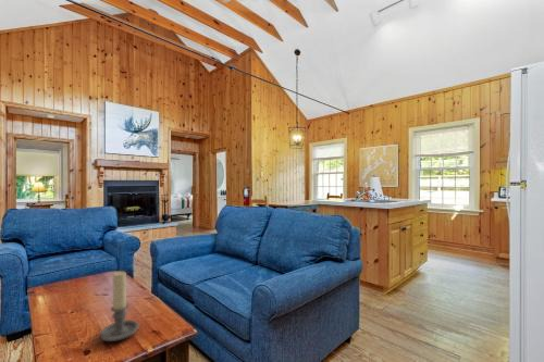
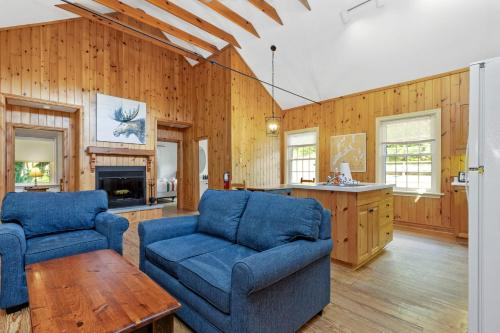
- candle holder [90,271,140,346]
